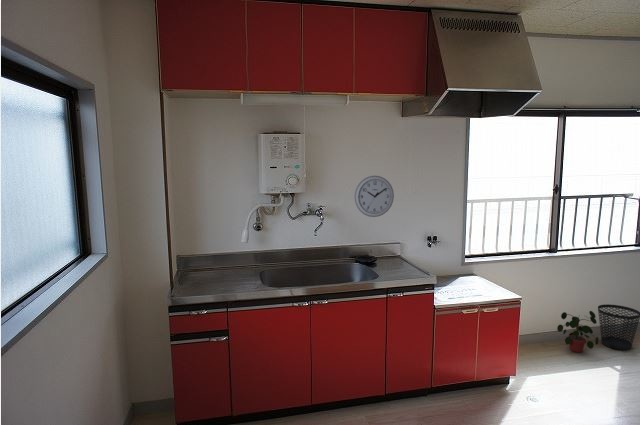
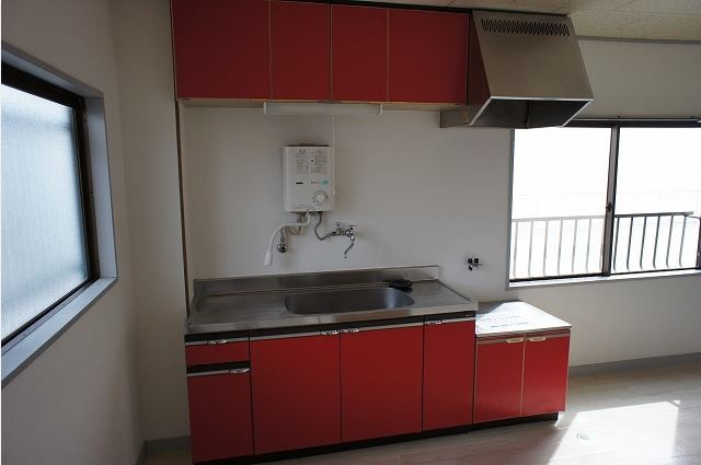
- wastebasket [597,303,640,351]
- wall clock [353,175,395,218]
- potted plant [556,310,600,353]
